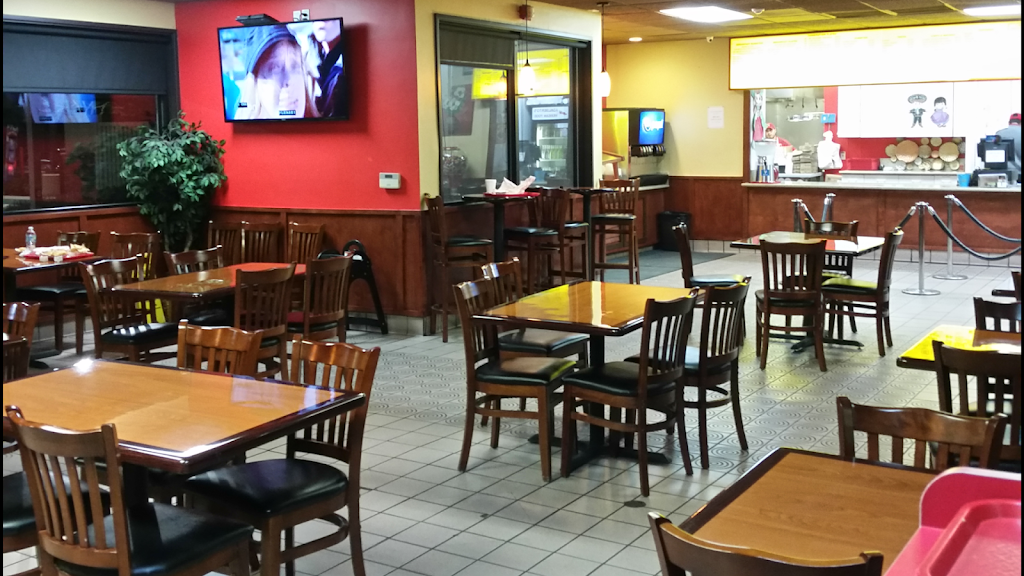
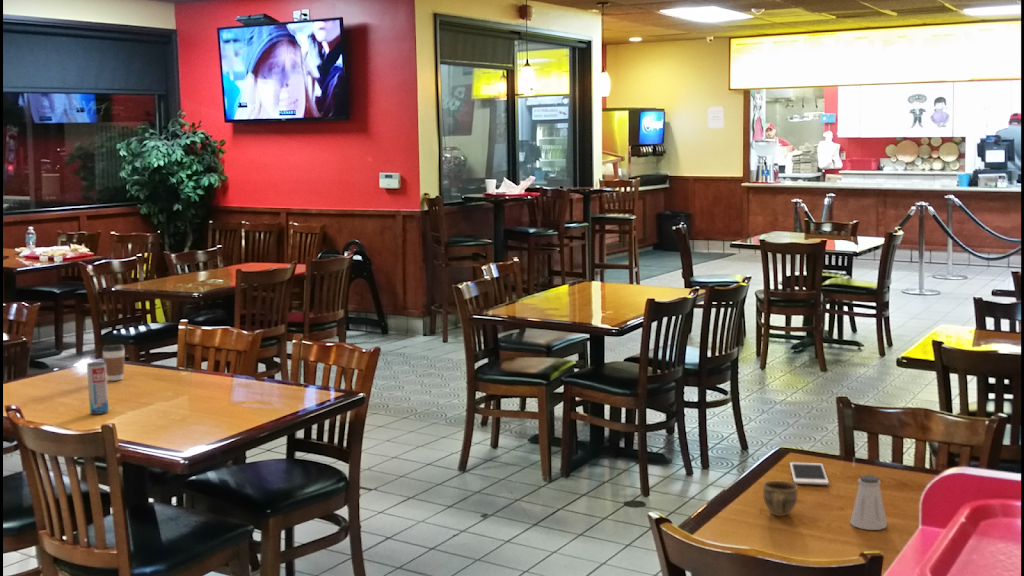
+ saltshaker [849,474,888,531]
+ coffee cup [101,343,126,382]
+ cell phone [789,461,830,486]
+ beverage can [86,361,110,415]
+ cup [762,480,799,517]
